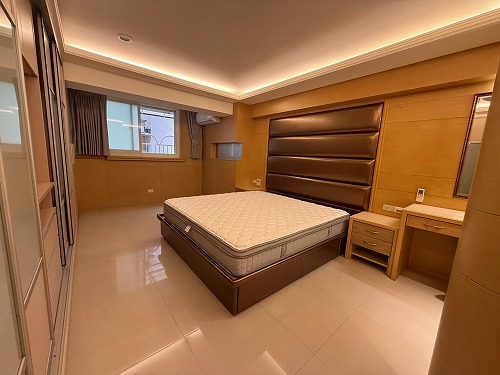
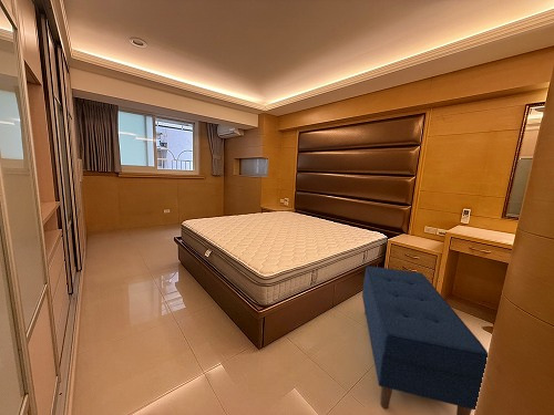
+ bench [361,264,489,415]
